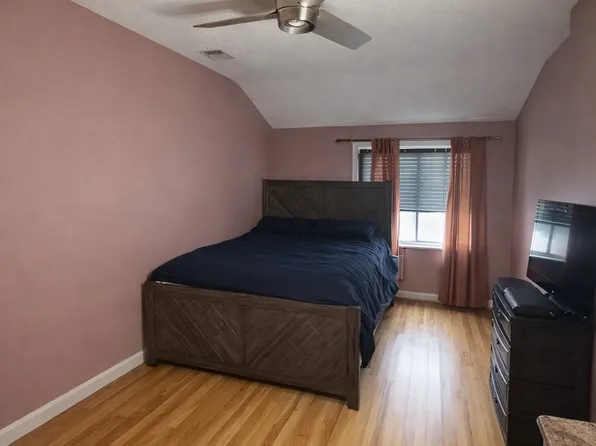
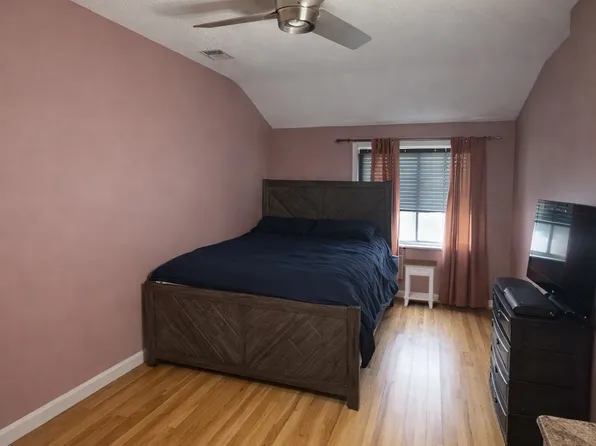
+ nightstand [402,258,438,310]
